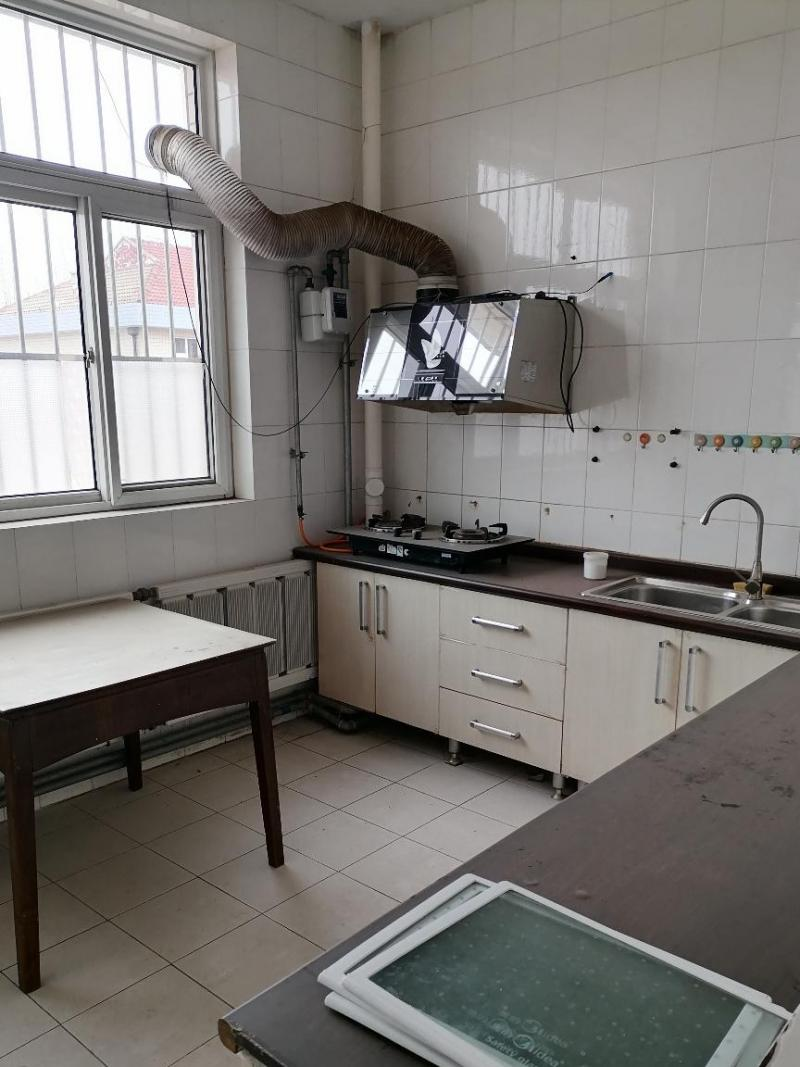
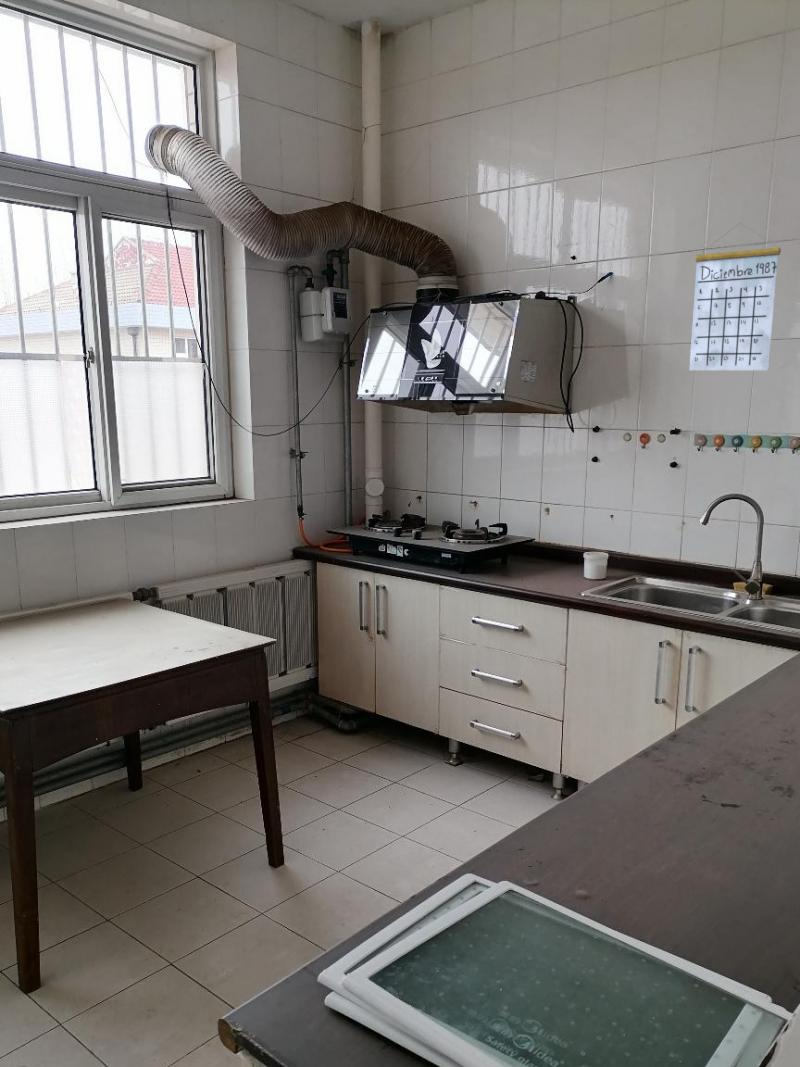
+ calendar [688,222,782,372]
